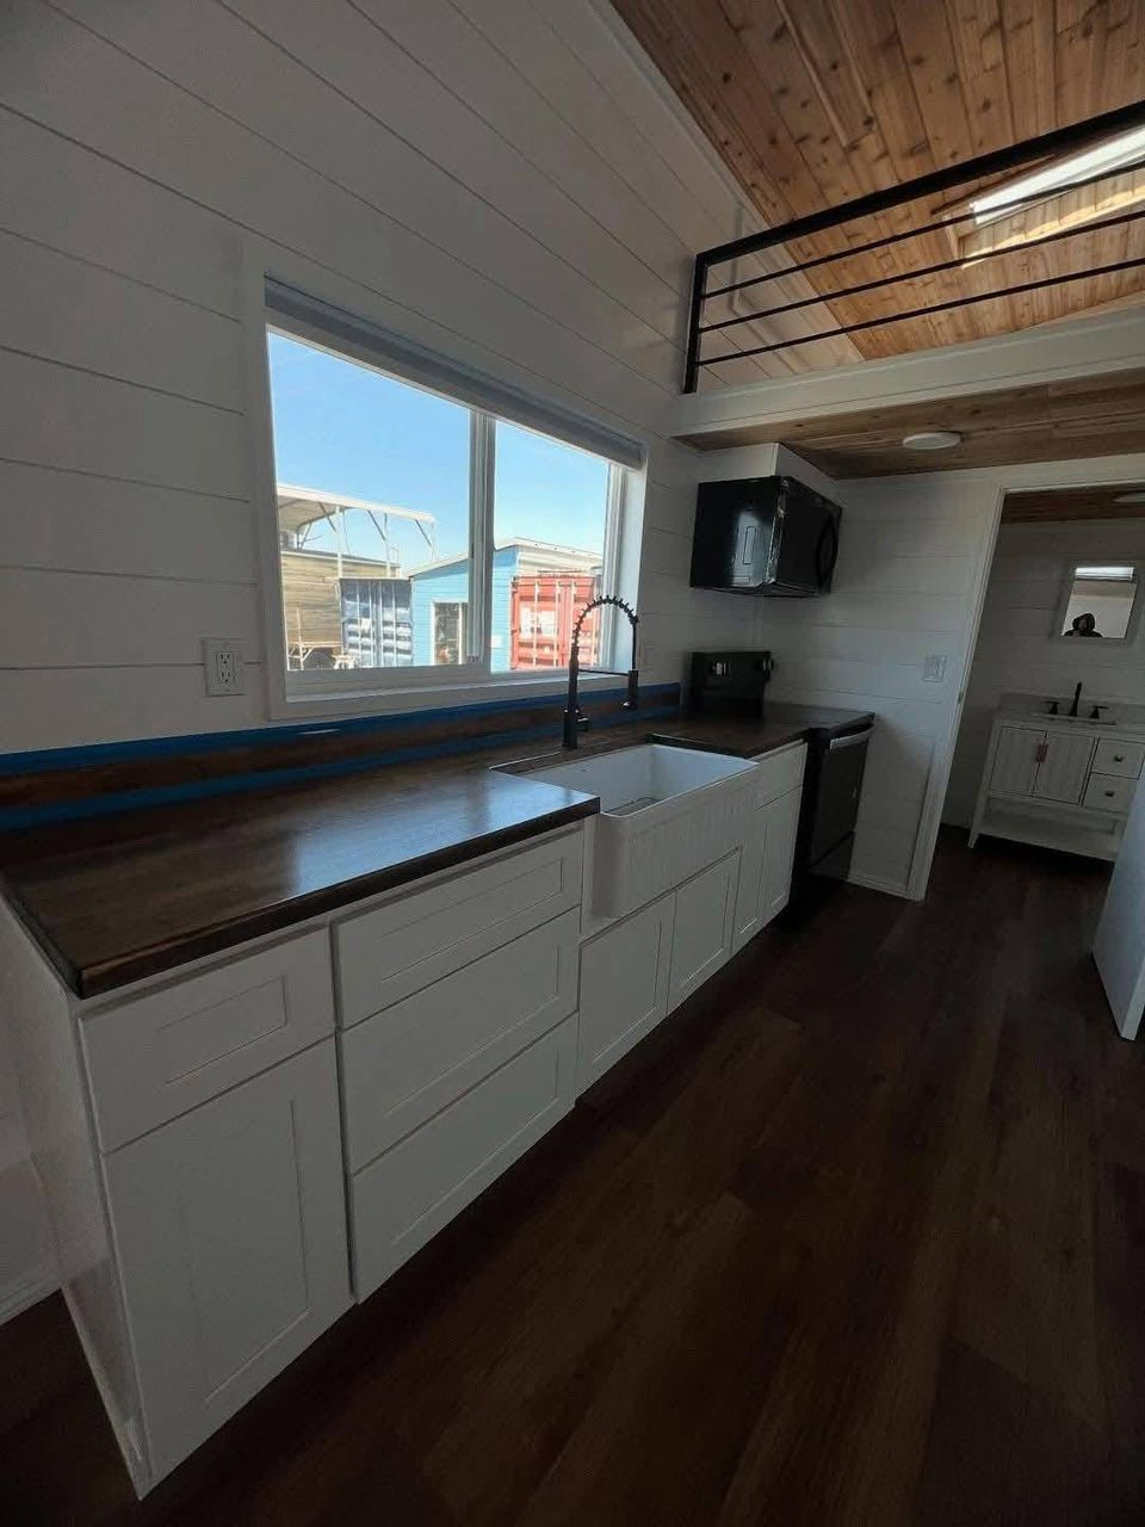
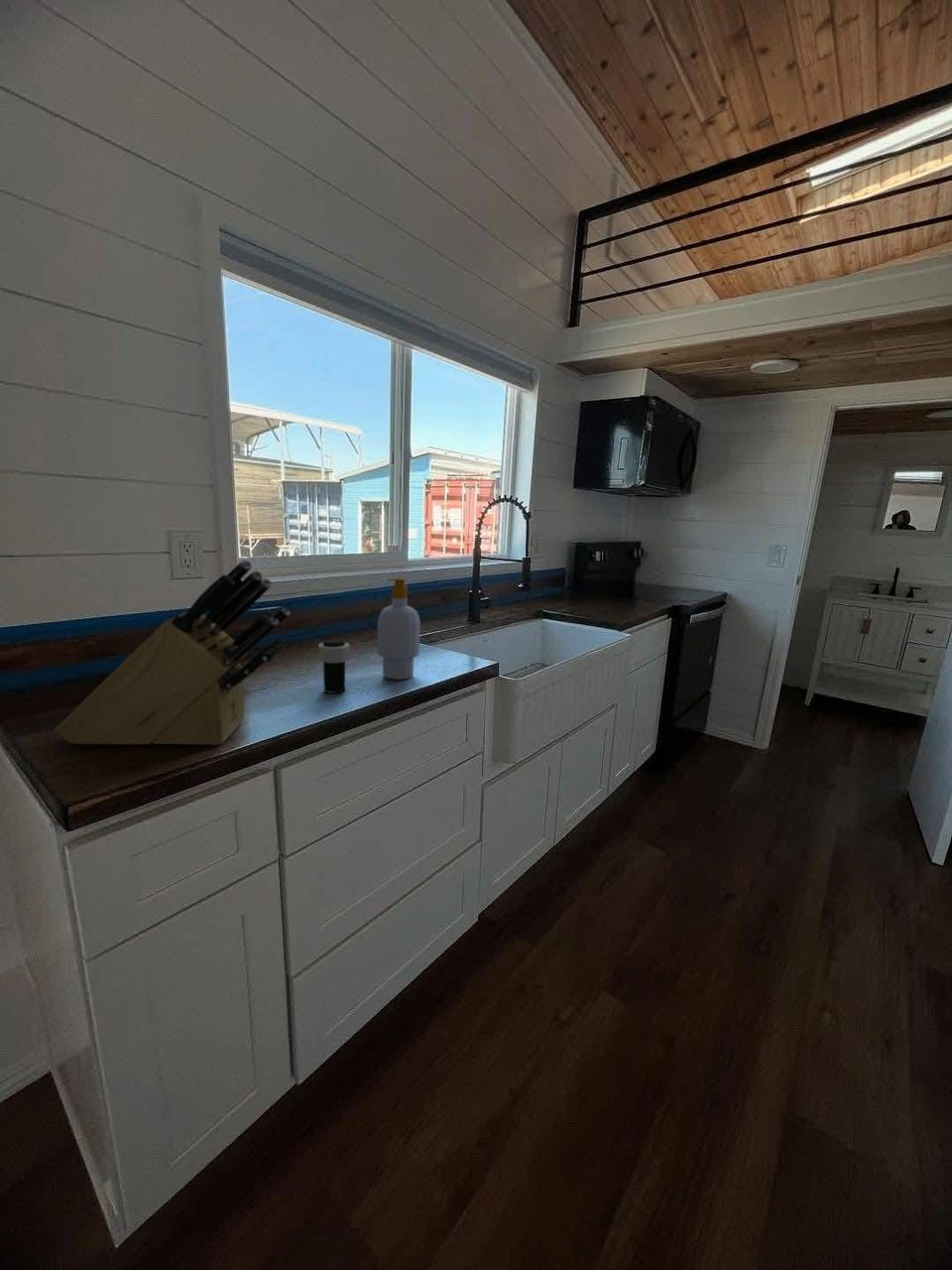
+ soap bottle [377,577,421,681]
+ knife block [55,559,291,746]
+ cup [317,639,351,695]
